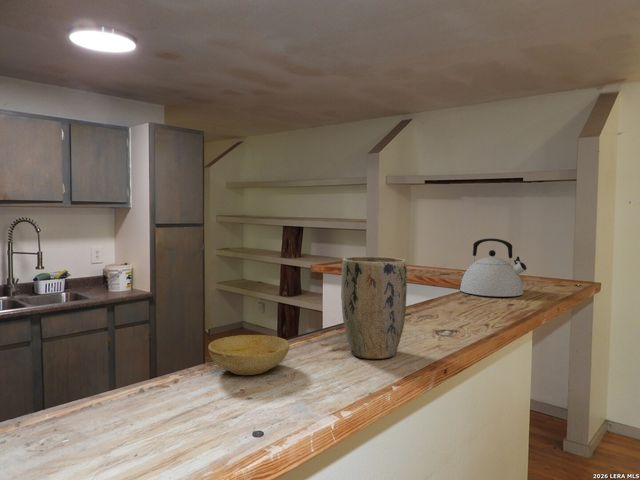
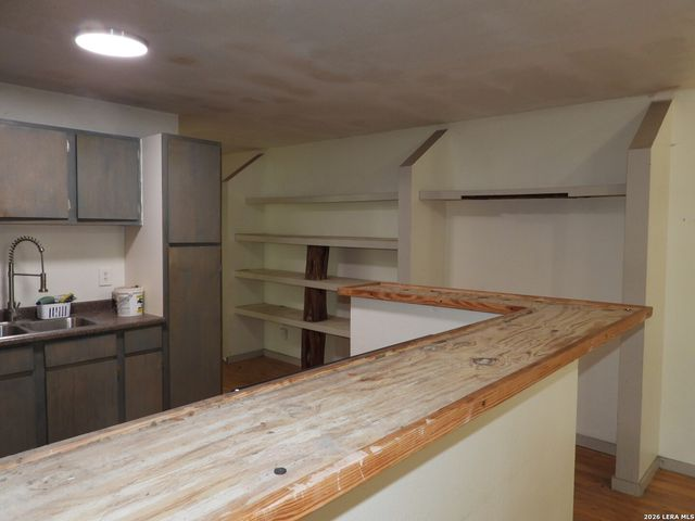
- kettle [459,238,527,298]
- plant pot [340,255,408,360]
- bowl [207,334,290,376]
